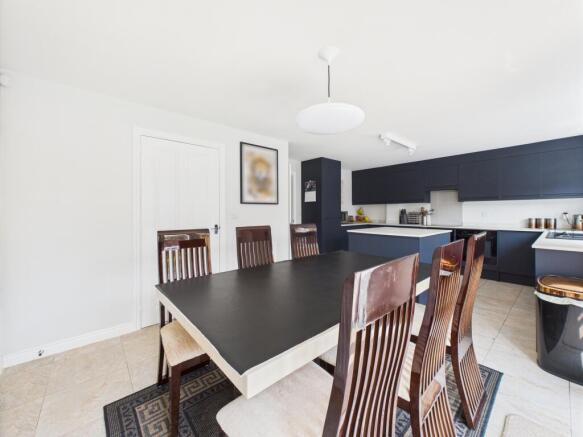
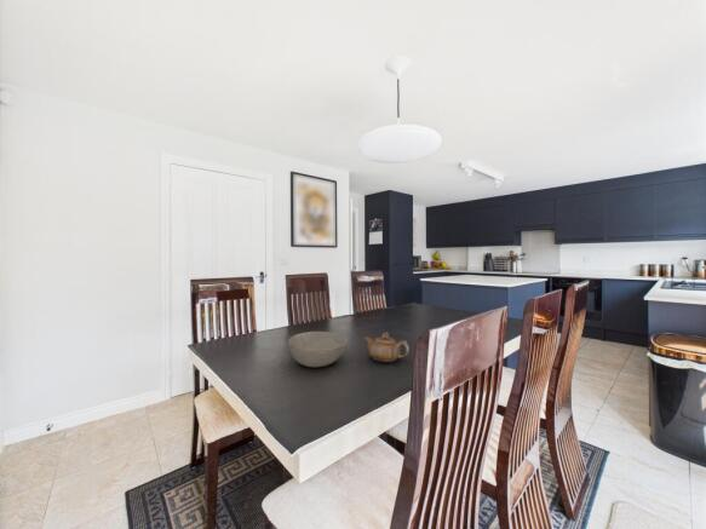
+ teapot [365,330,411,364]
+ bowl [287,330,348,368]
